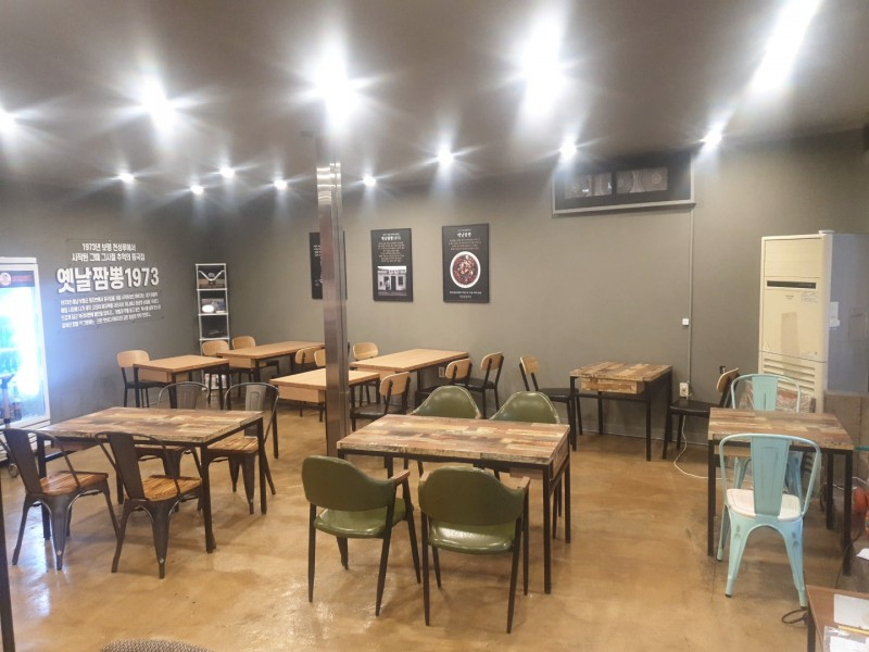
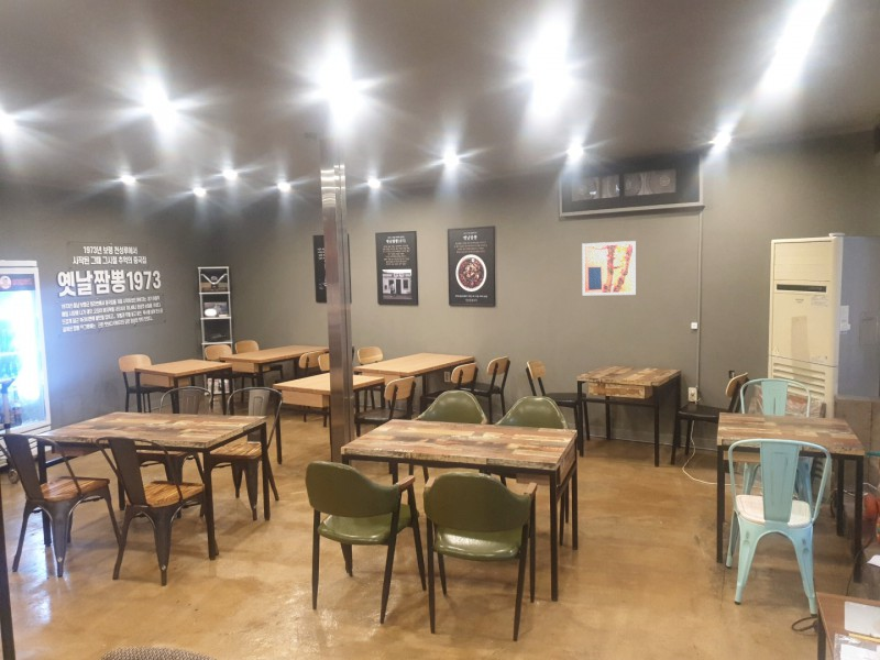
+ wall art [581,240,637,296]
